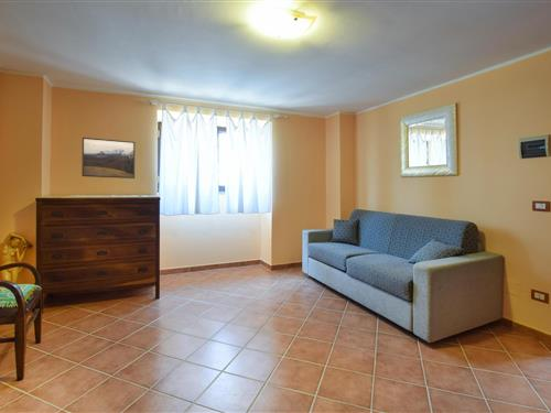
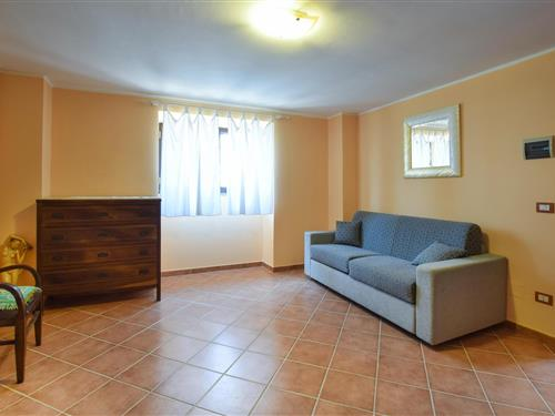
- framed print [80,137,137,180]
